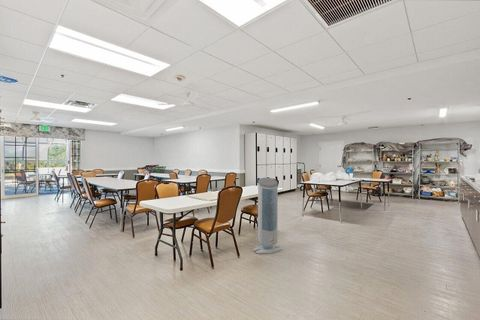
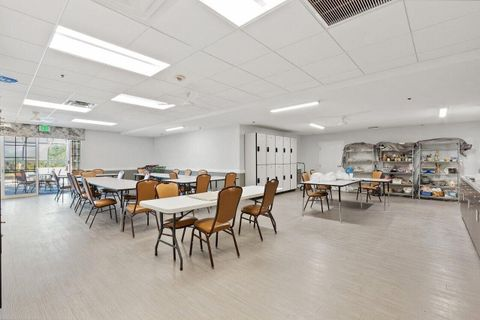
- air purifier [252,177,283,255]
